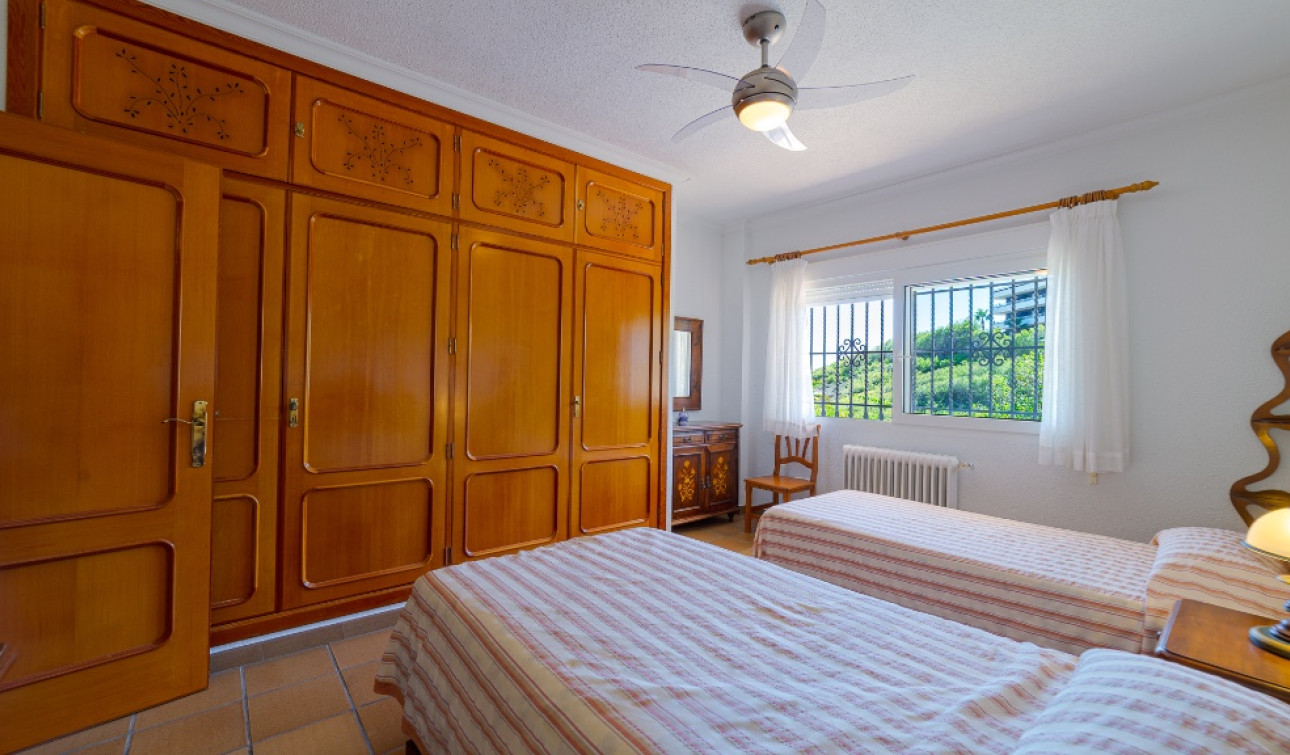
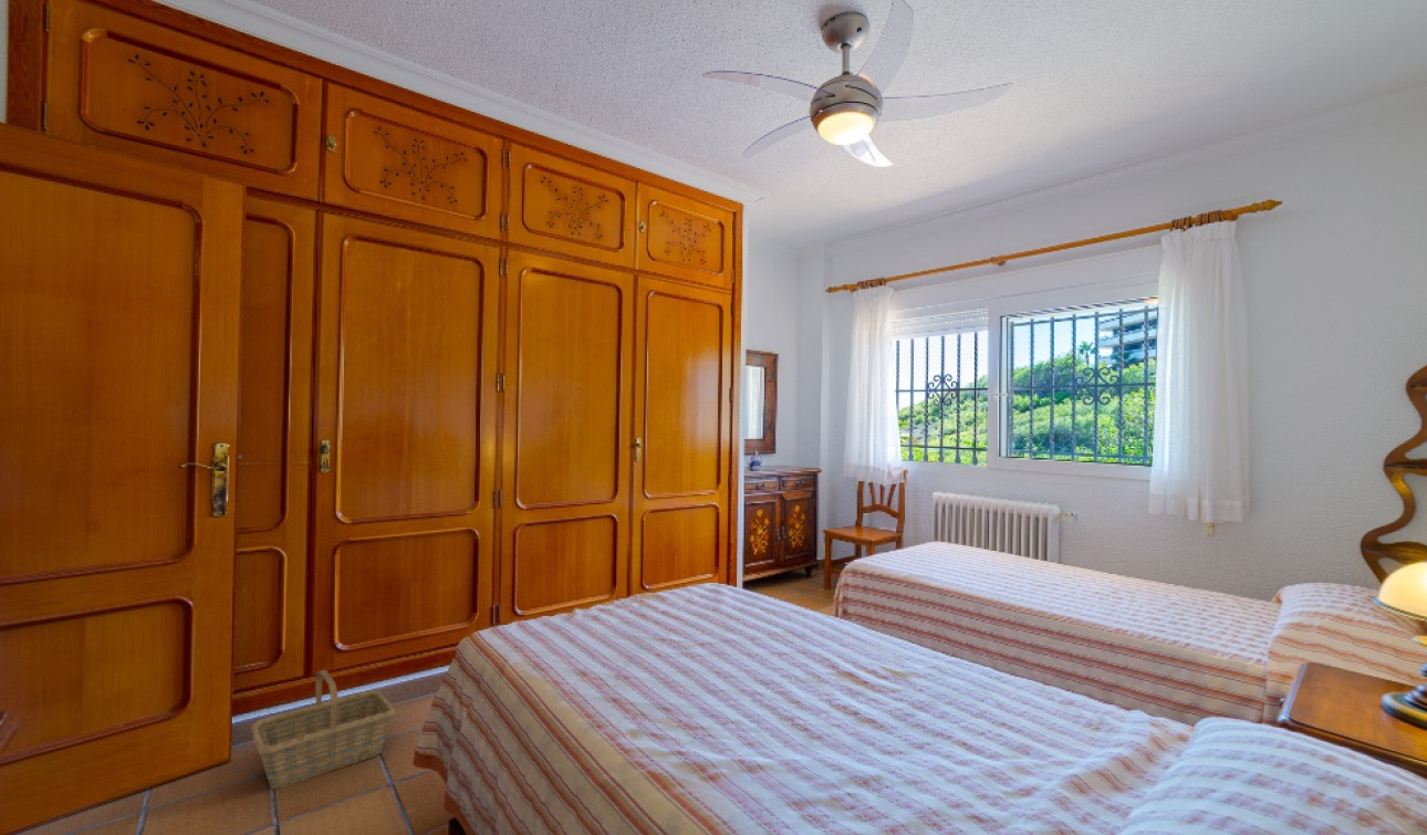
+ basket [250,669,396,791]
